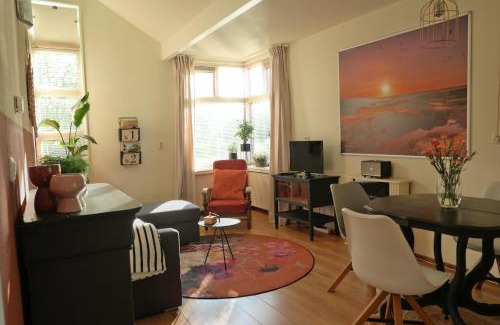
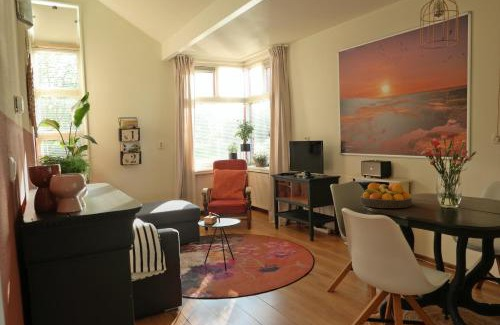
+ fruit bowl [359,182,413,209]
